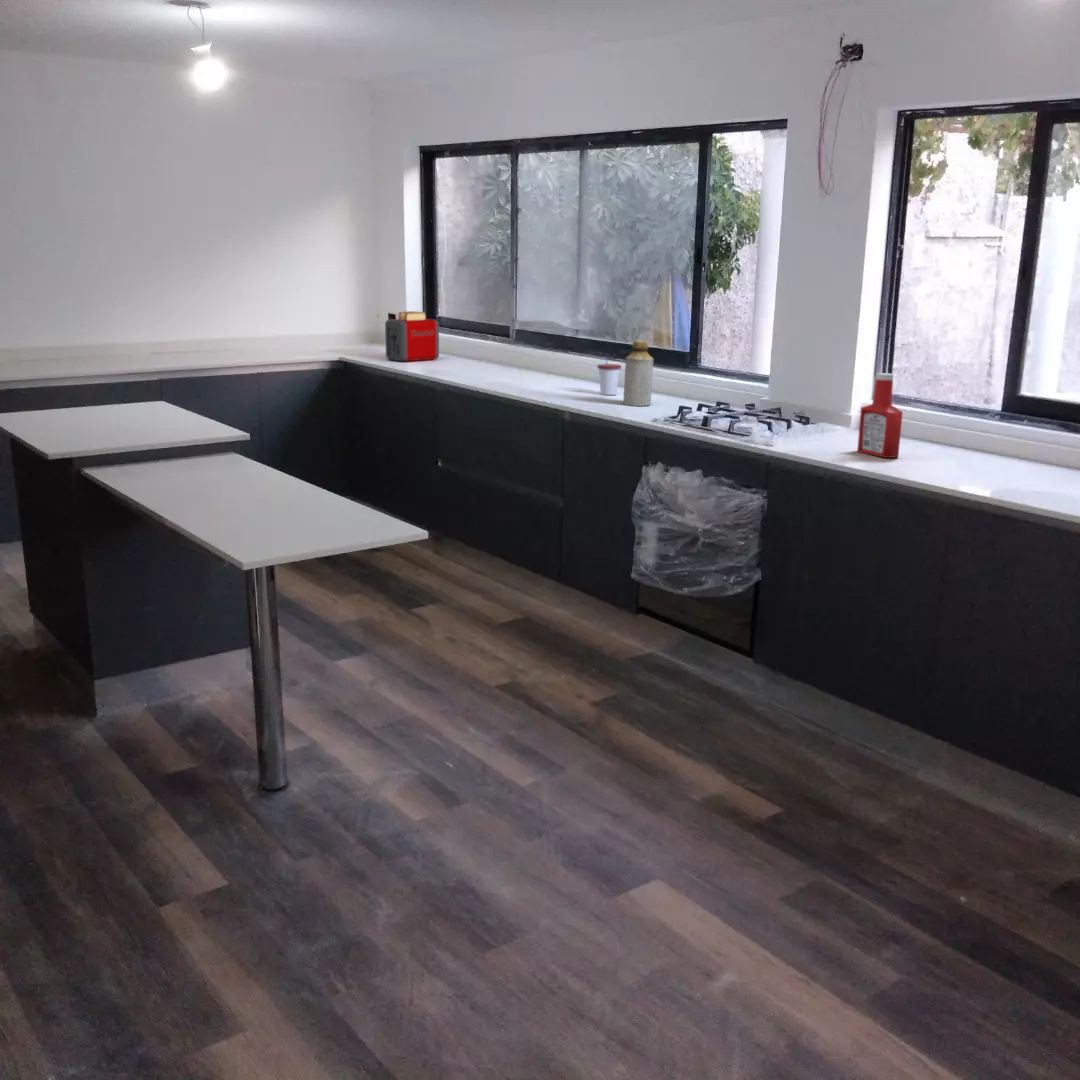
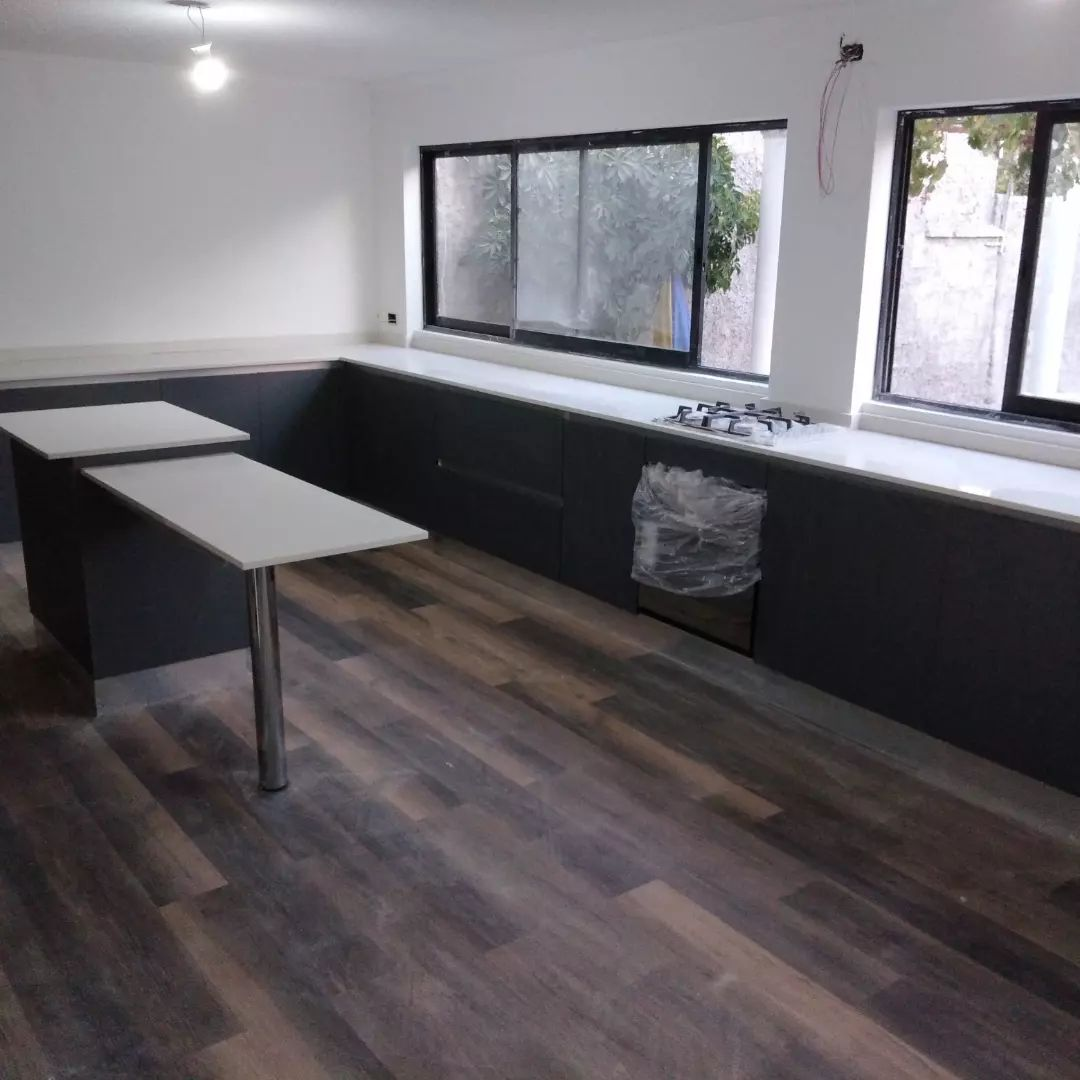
- toaster [384,310,440,362]
- cup [596,357,622,396]
- soap bottle [856,372,904,459]
- bottle [622,339,654,407]
